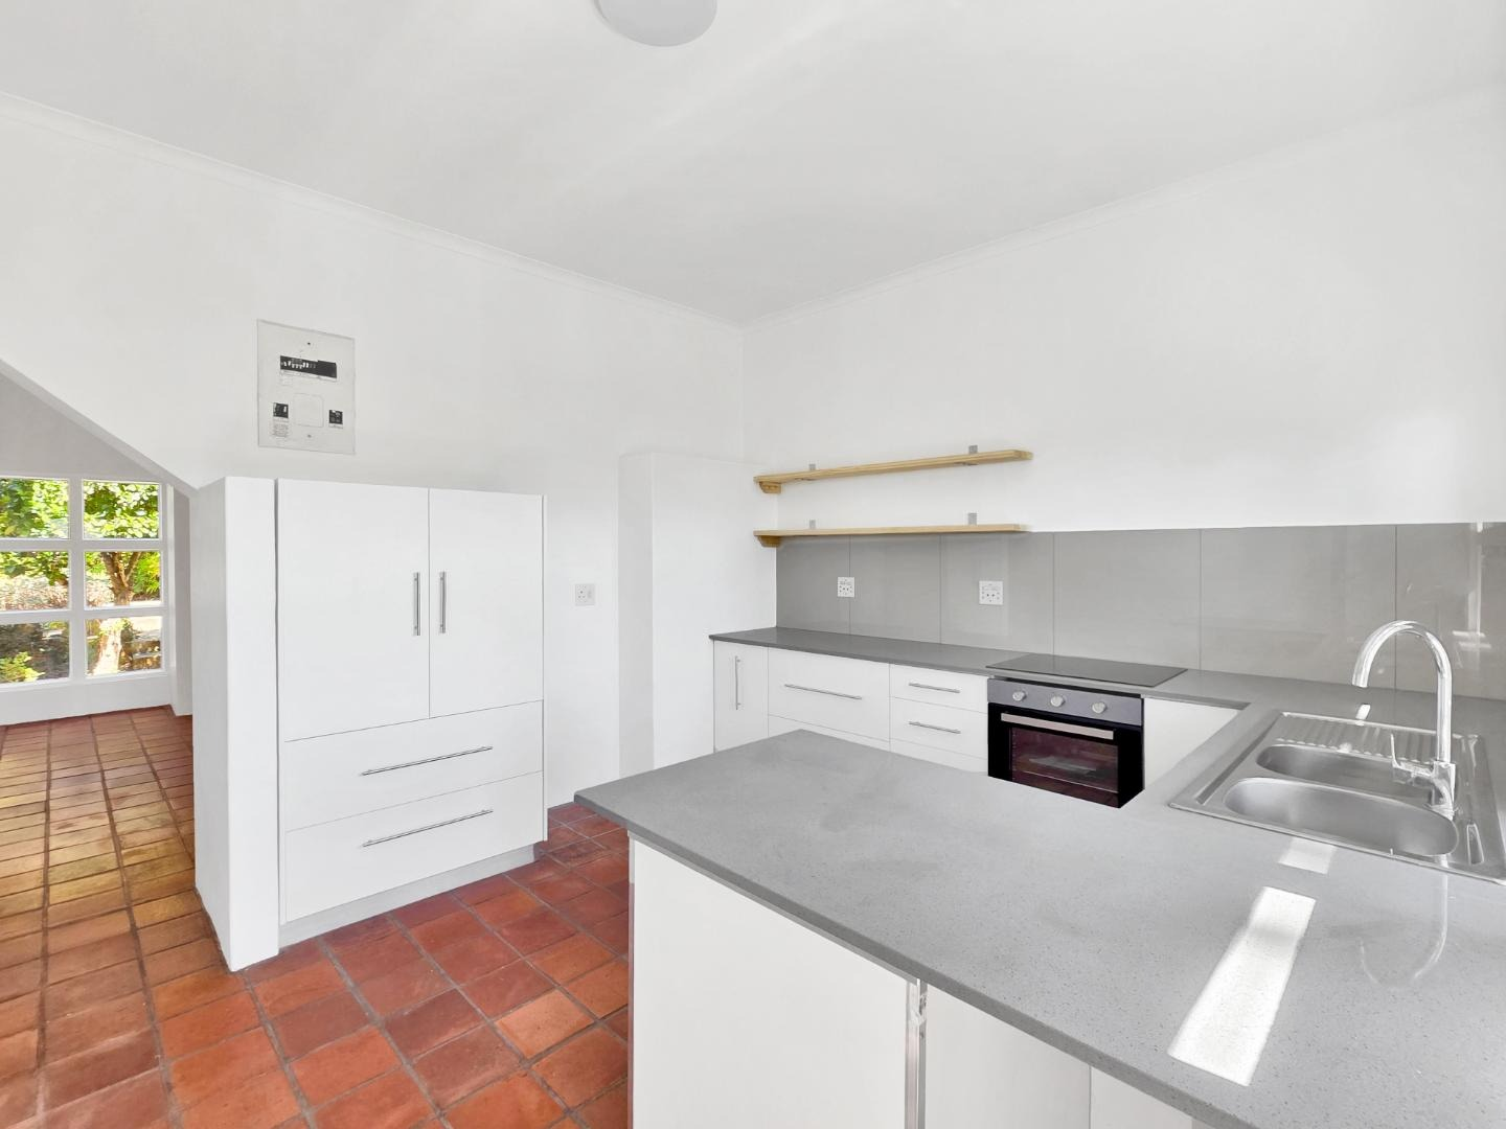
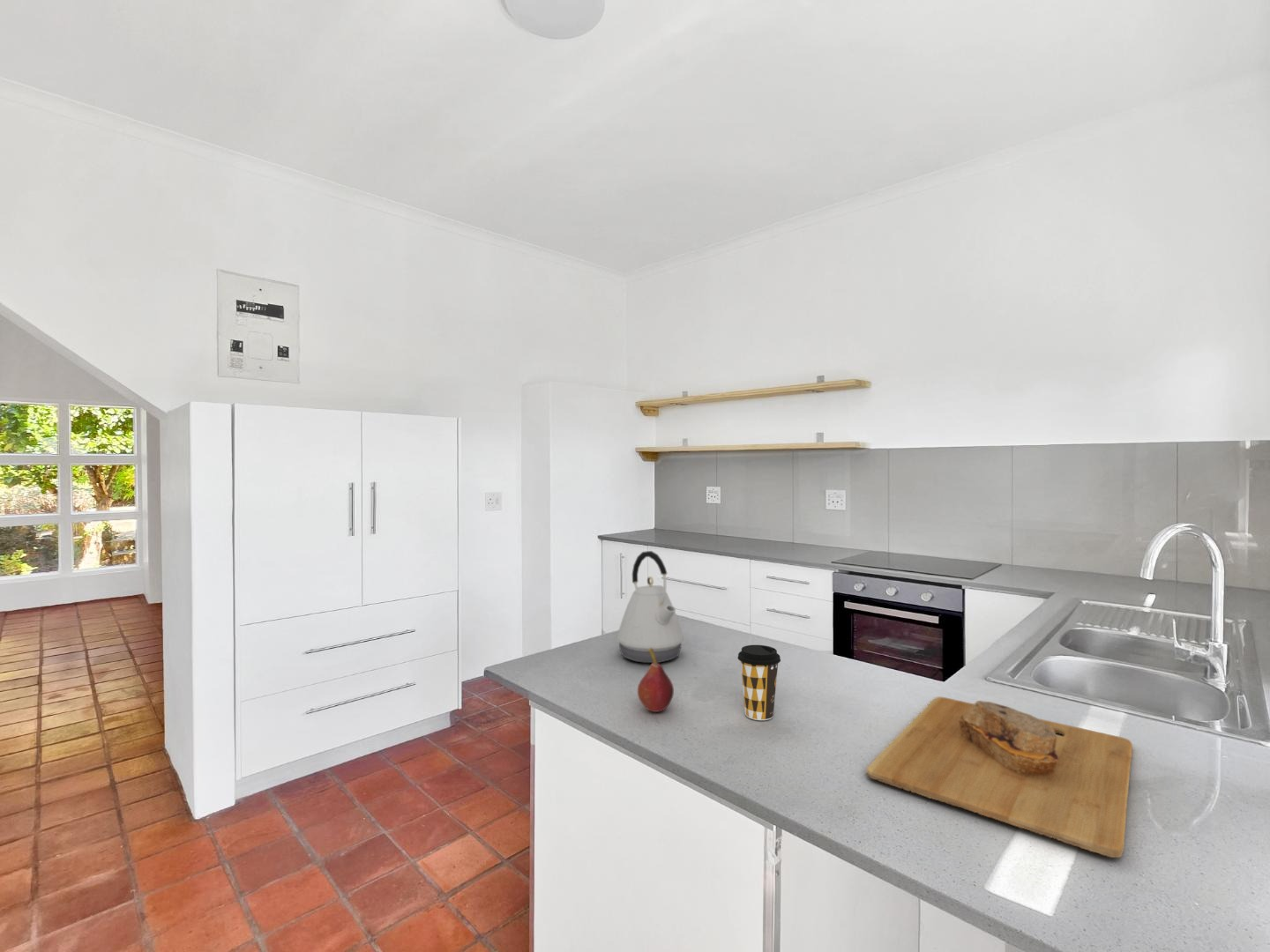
+ fruit [637,648,675,713]
+ kettle [616,550,684,664]
+ cutting board [865,695,1133,859]
+ coffee cup [736,644,781,721]
